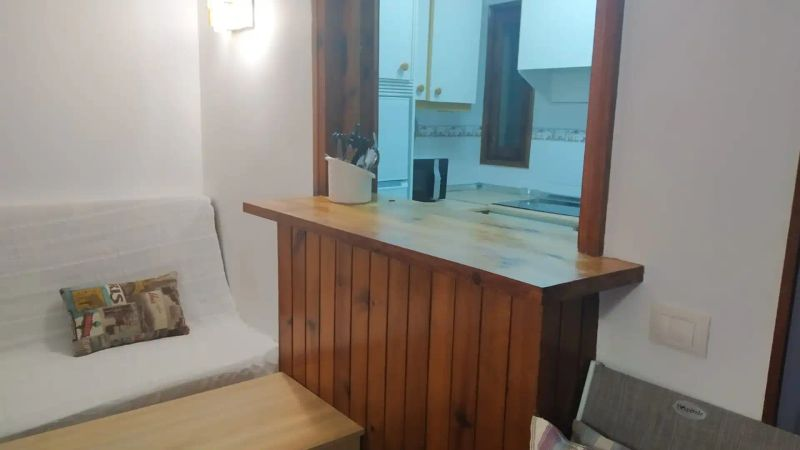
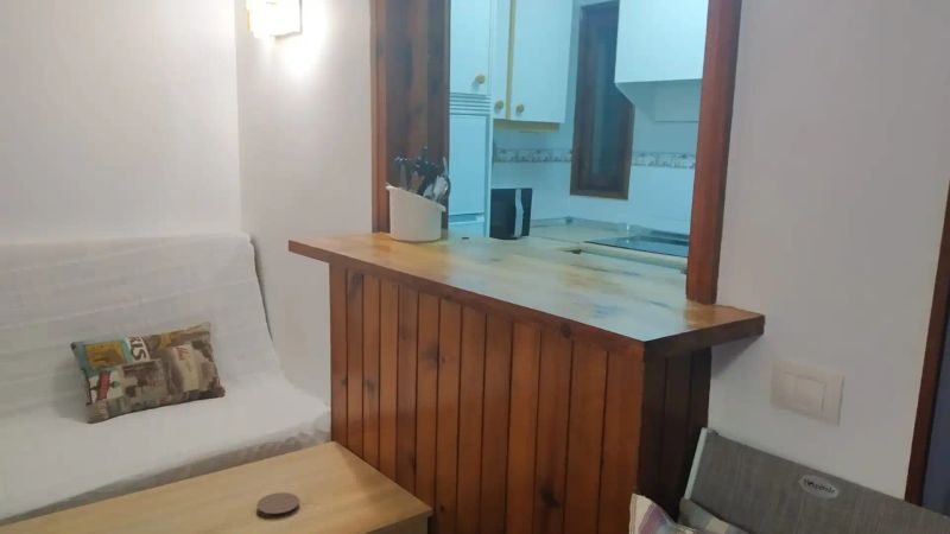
+ coaster [255,491,300,520]
